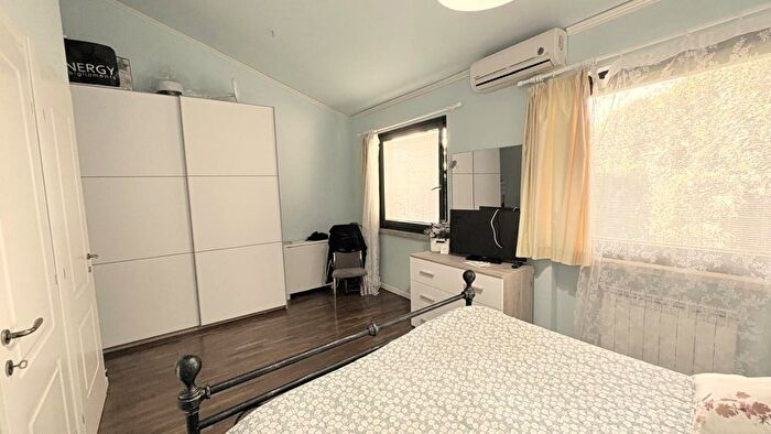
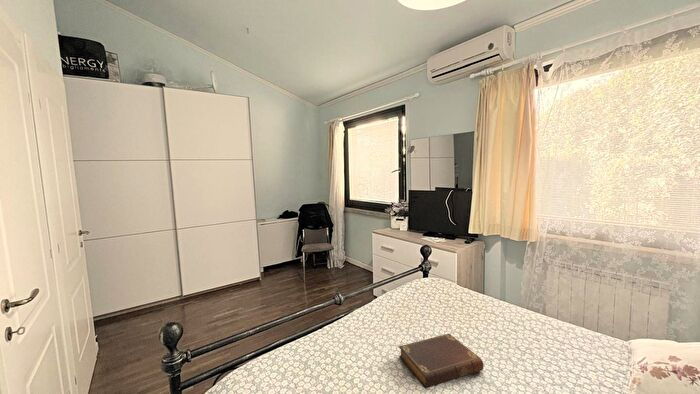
+ book [398,333,484,389]
